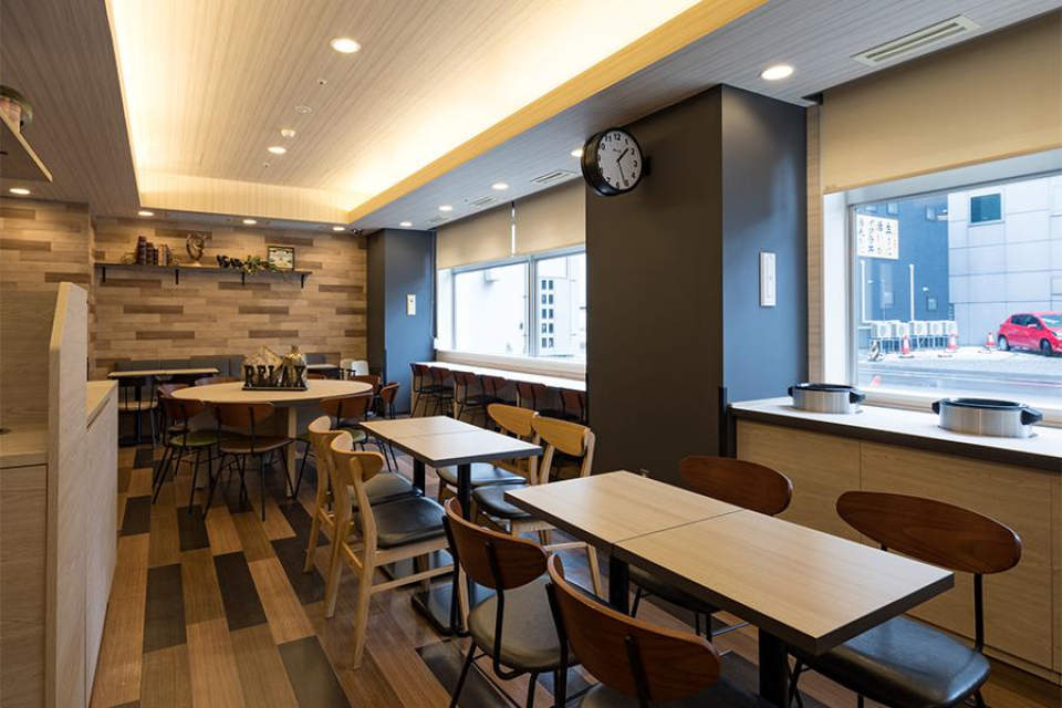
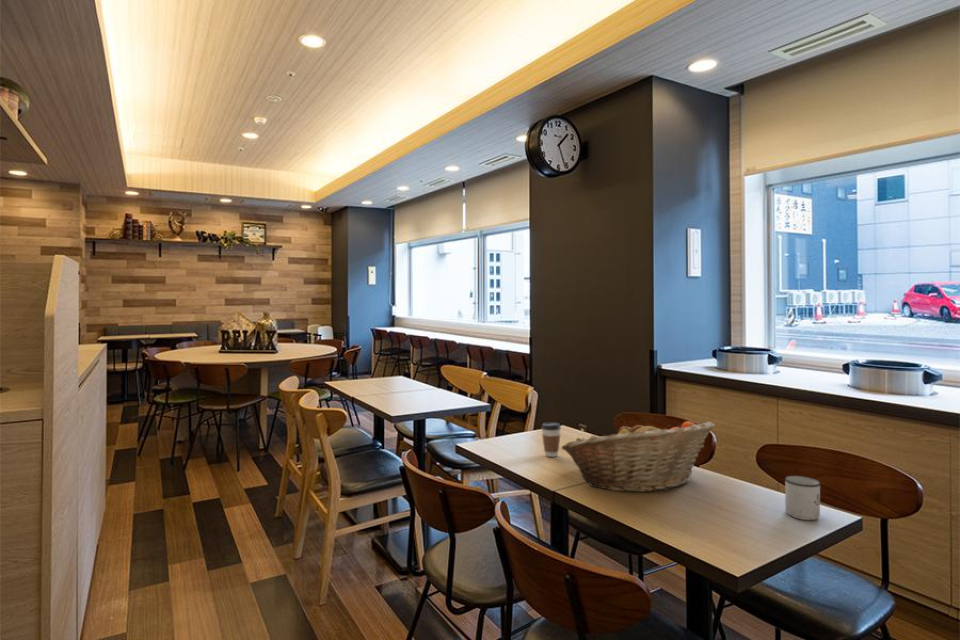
+ fruit basket [561,419,716,493]
+ coffee cup [541,421,562,458]
+ mug [784,475,822,521]
